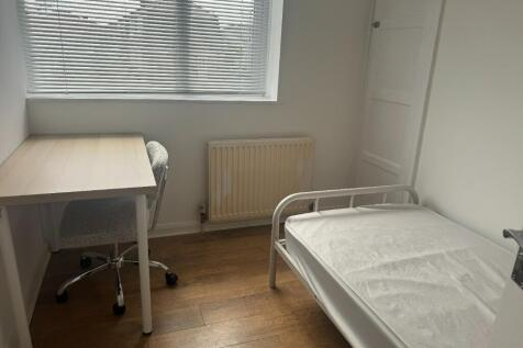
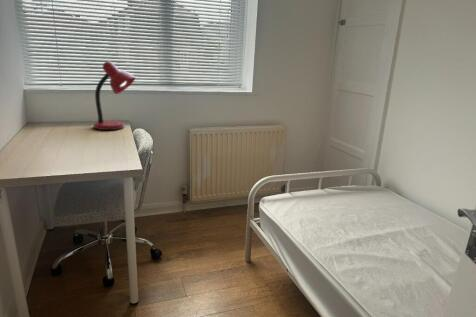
+ desk lamp [92,60,136,131]
